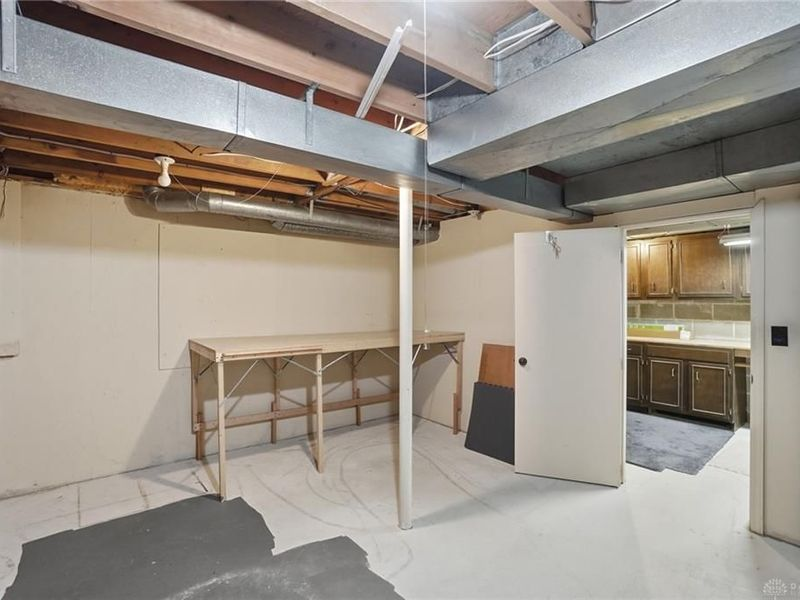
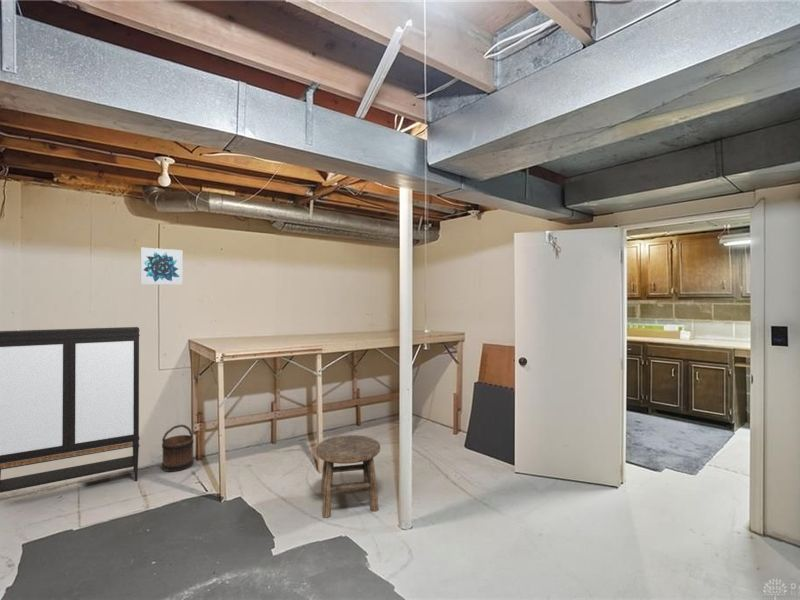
+ bucket [161,424,195,473]
+ storage cabinet [0,326,141,494]
+ stool [315,434,381,519]
+ wall art [140,247,183,286]
